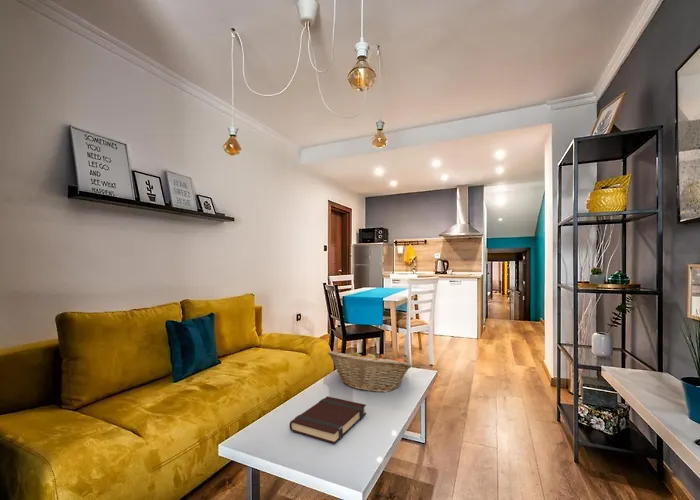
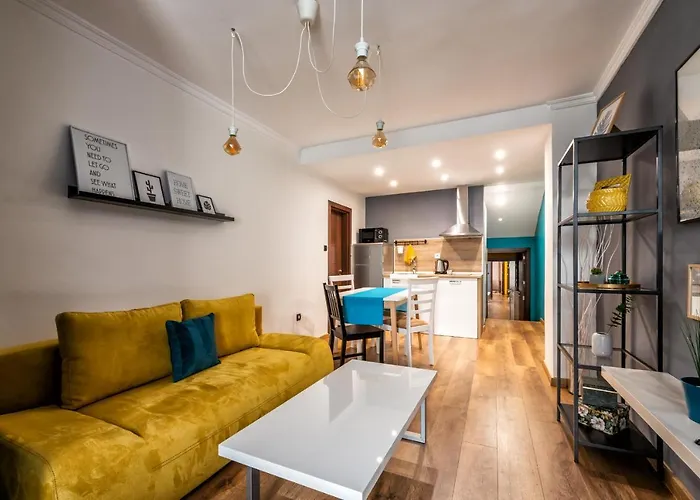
- book [289,396,367,445]
- fruit basket [327,348,413,393]
